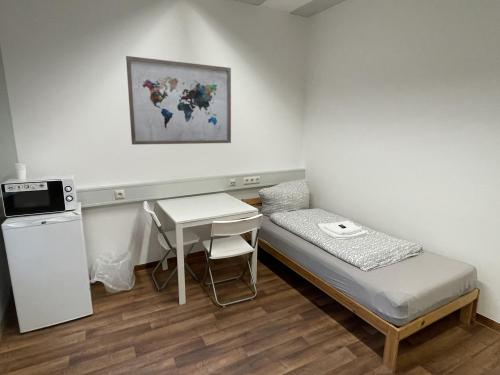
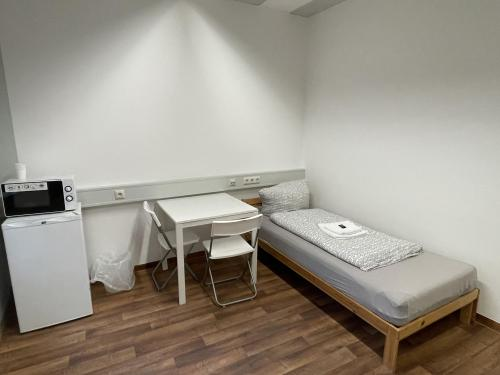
- wall art [125,55,232,146]
